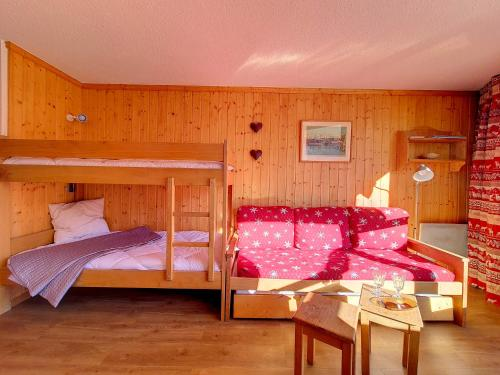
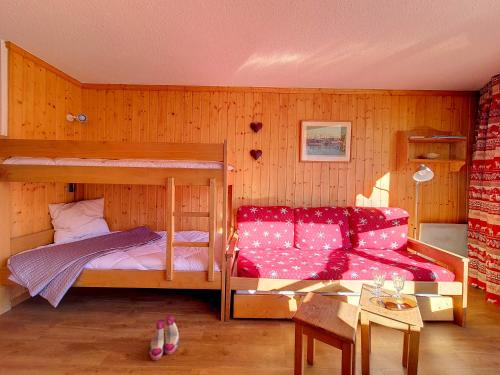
+ boots [148,314,180,361]
